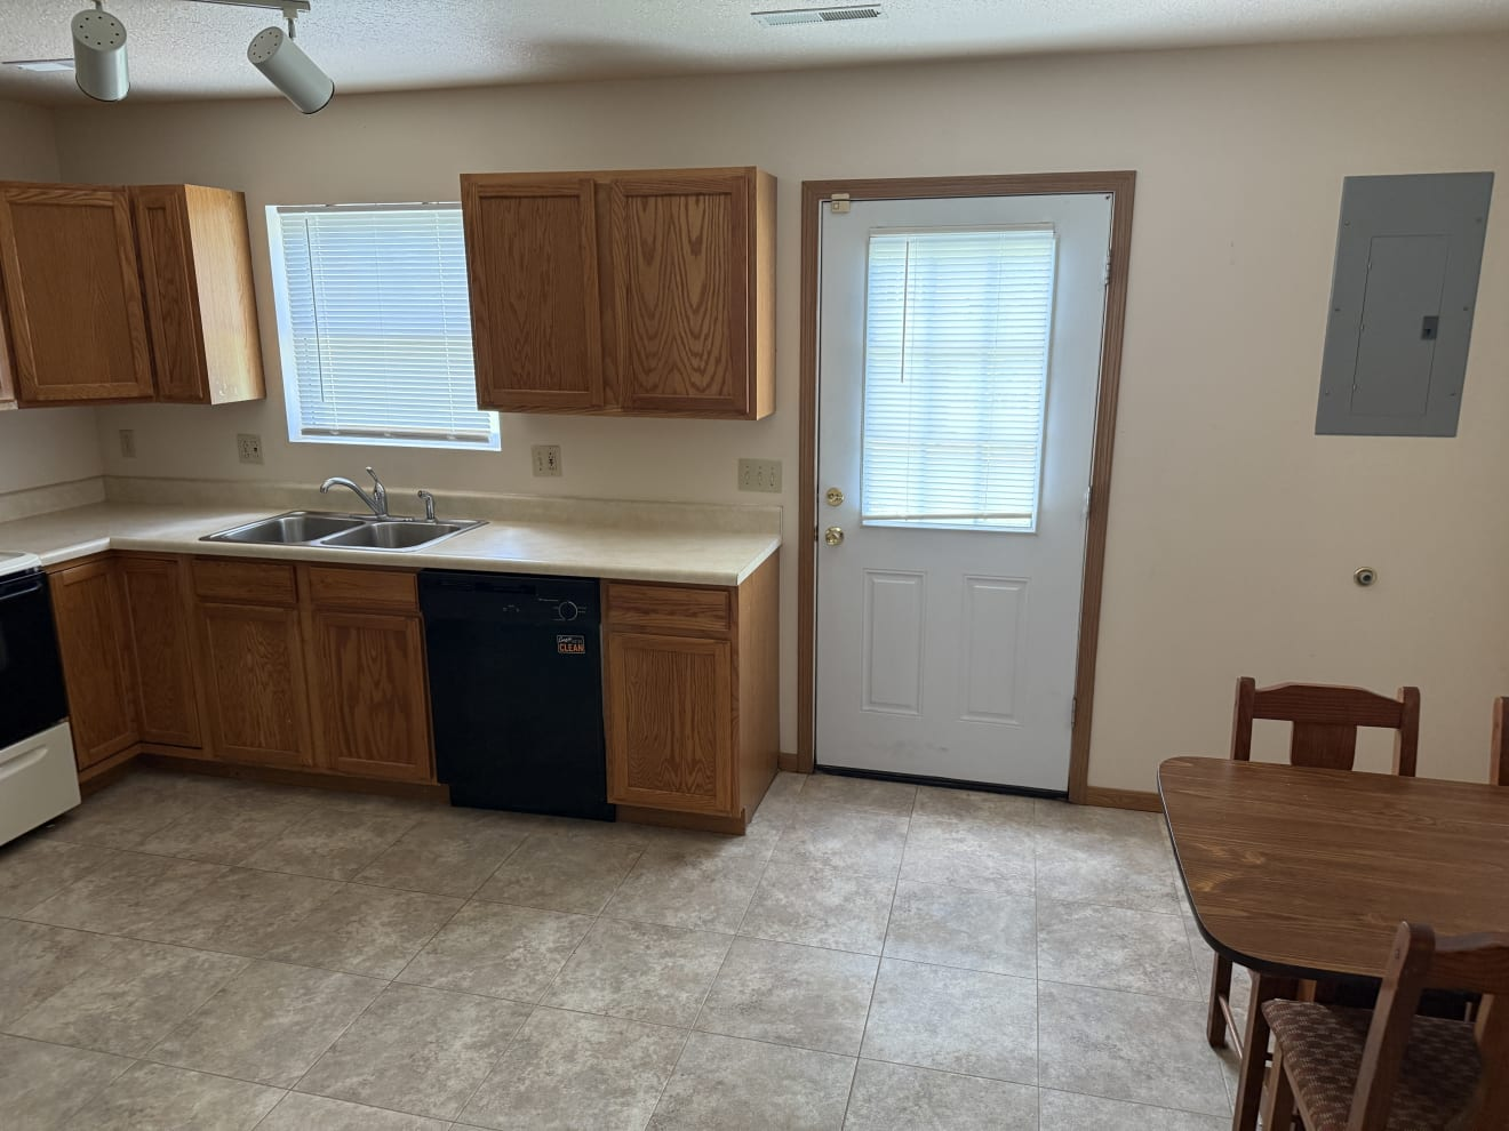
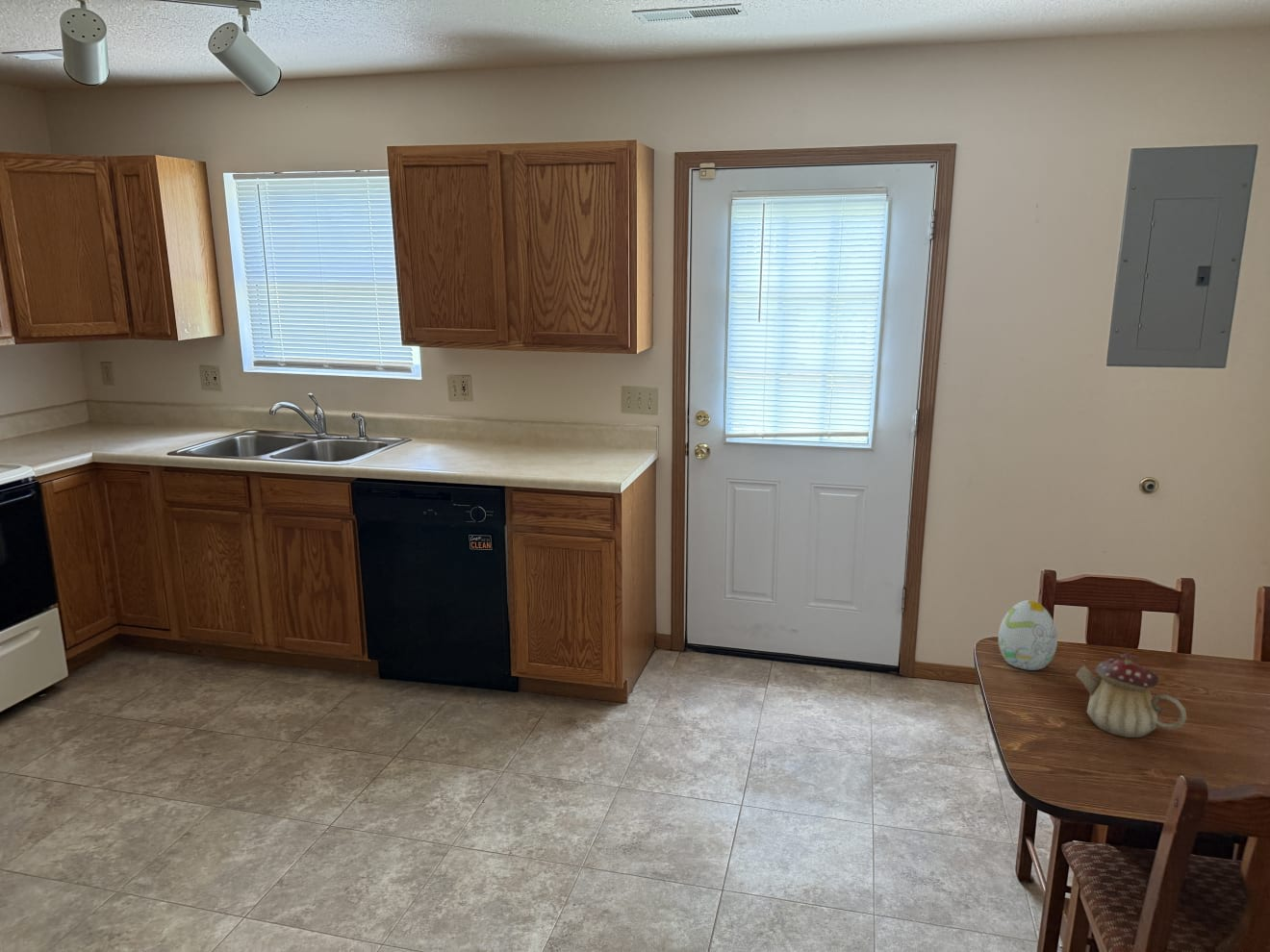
+ decorative egg [998,599,1058,671]
+ teapot [1075,653,1188,739]
